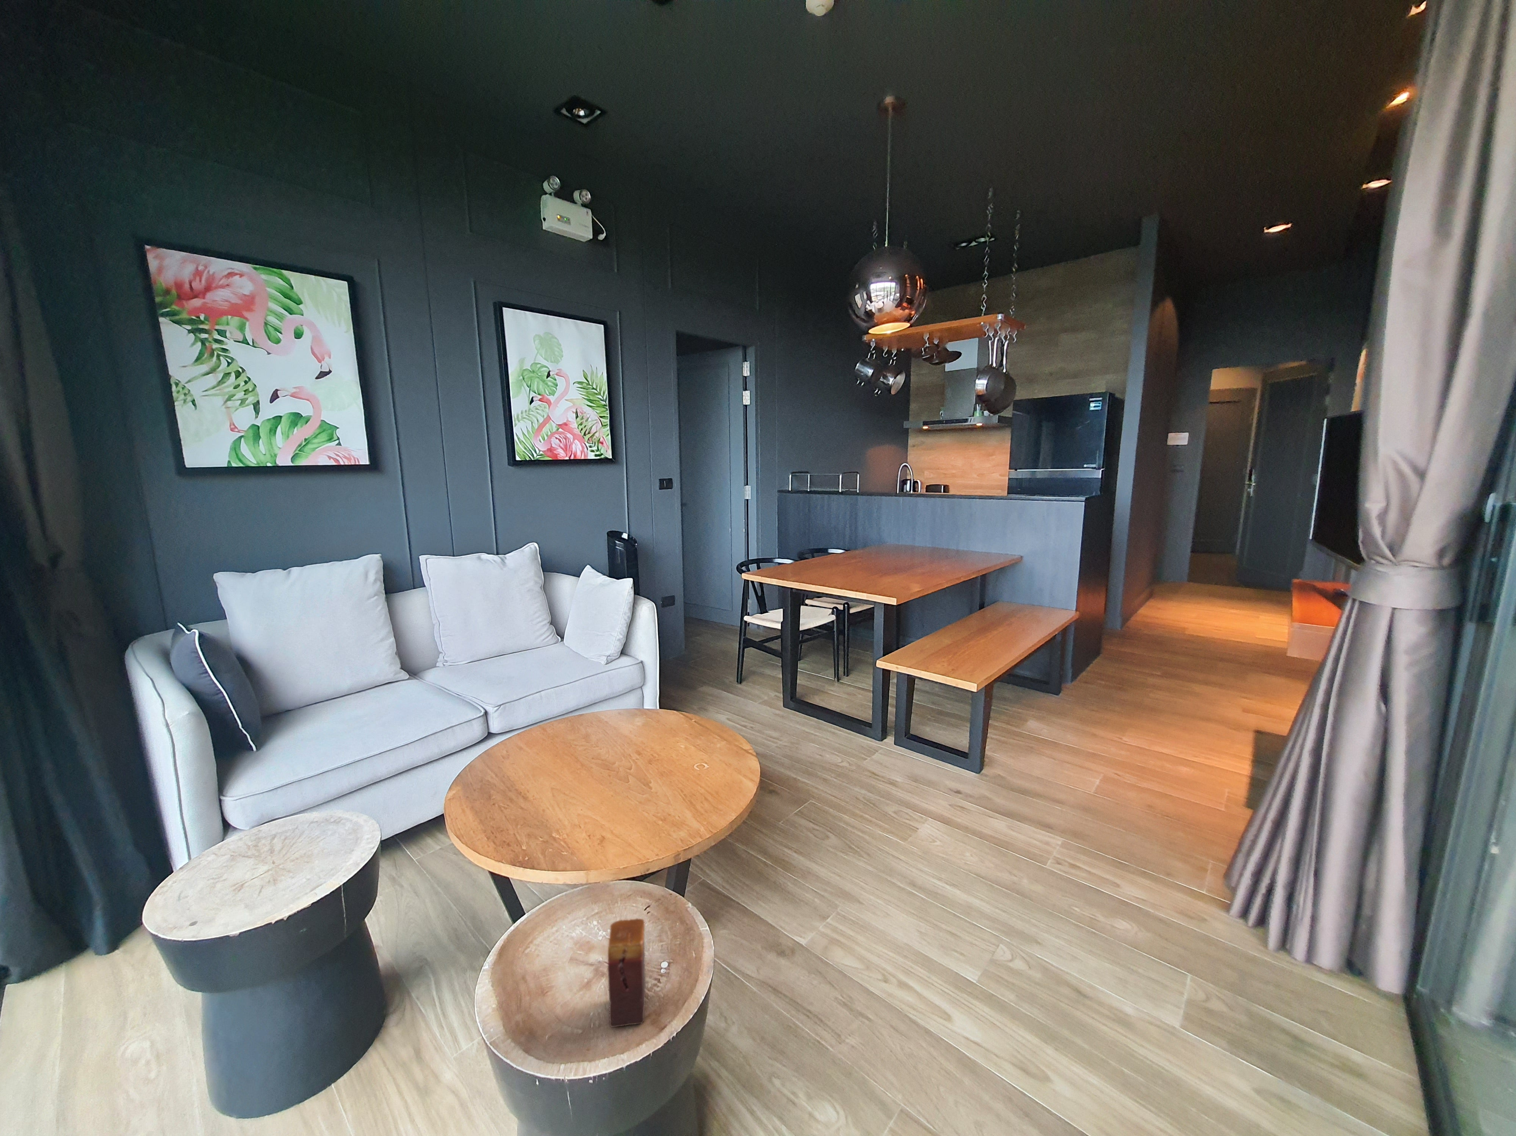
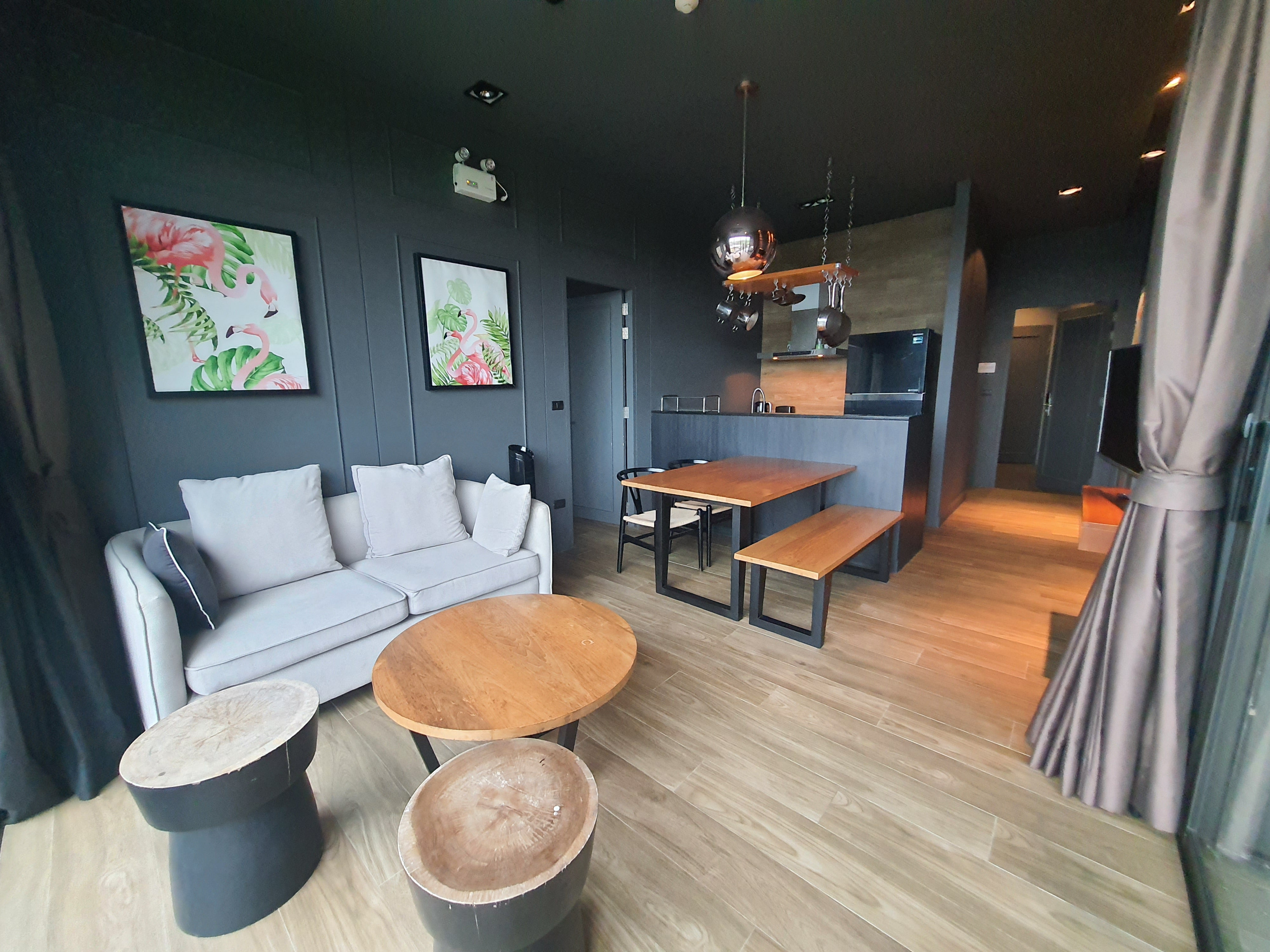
- candle [608,918,646,1027]
